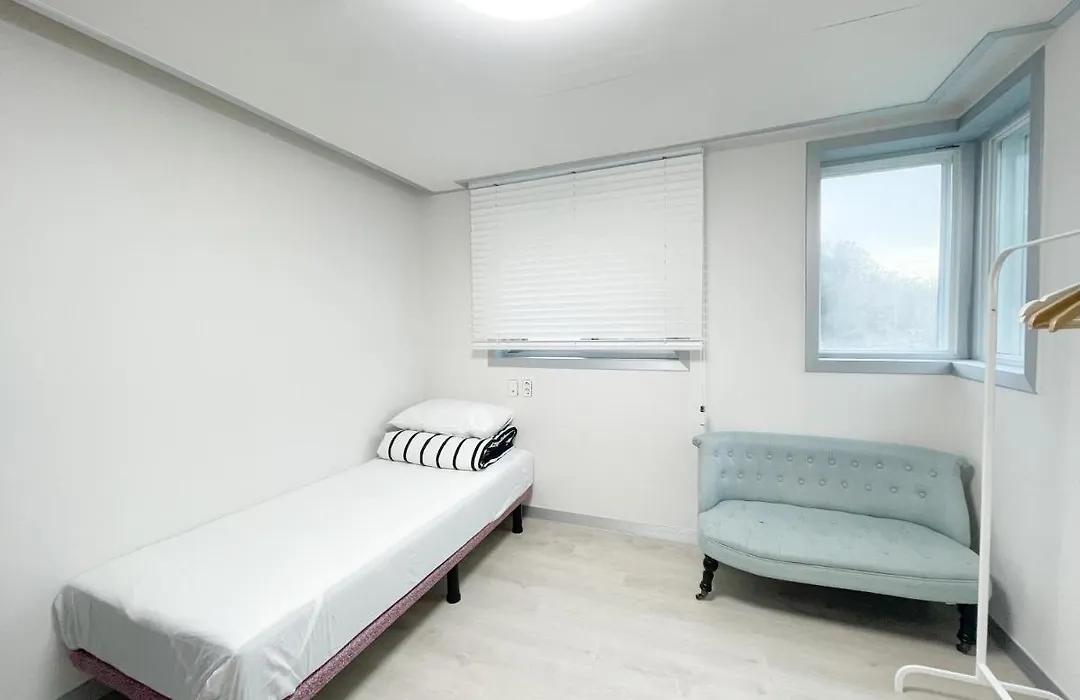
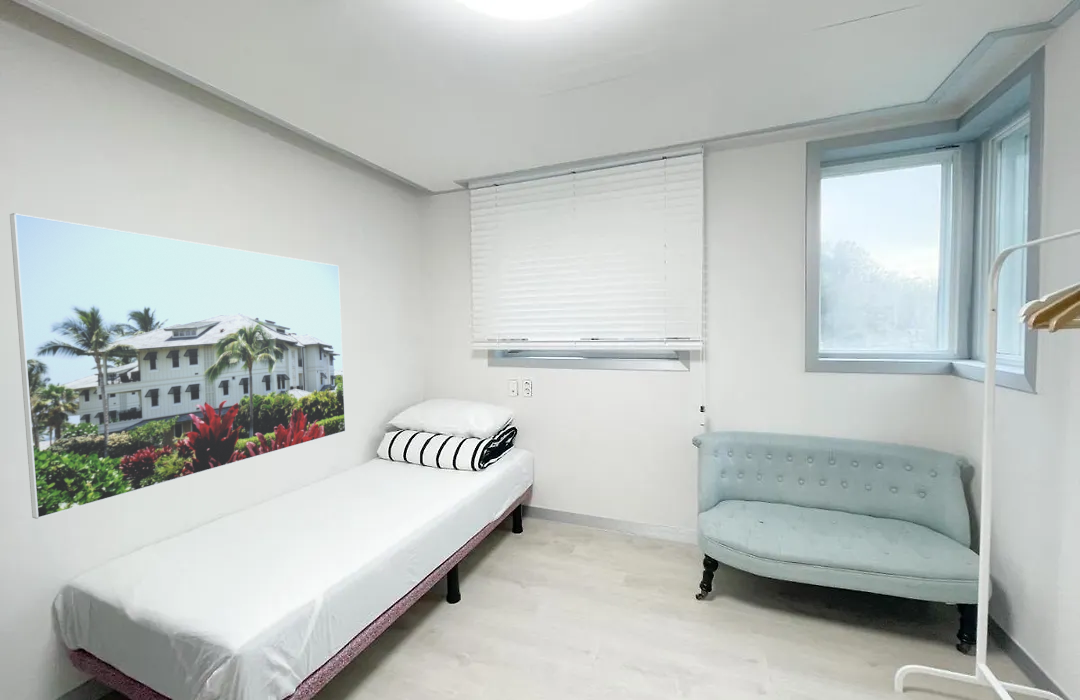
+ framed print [9,212,347,520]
